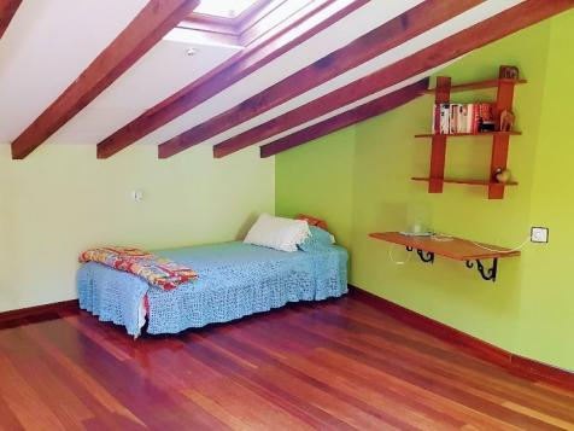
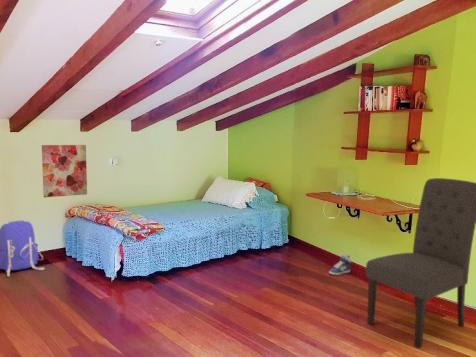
+ sneaker [328,253,352,276]
+ wall art [41,144,88,198]
+ chair [365,177,476,349]
+ backpack [0,219,45,278]
